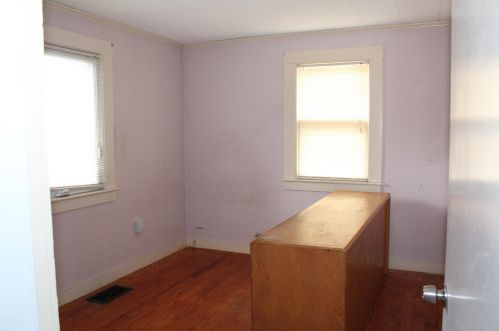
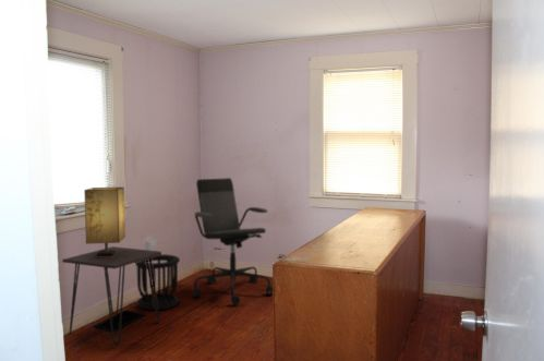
+ wastebasket [134,253,181,311]
+ table lamp [83,186,126,256]
+ desk [61,245,162,346]
+ office chair [192,177,274,305]
